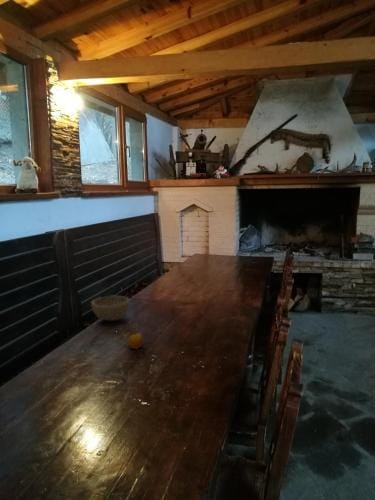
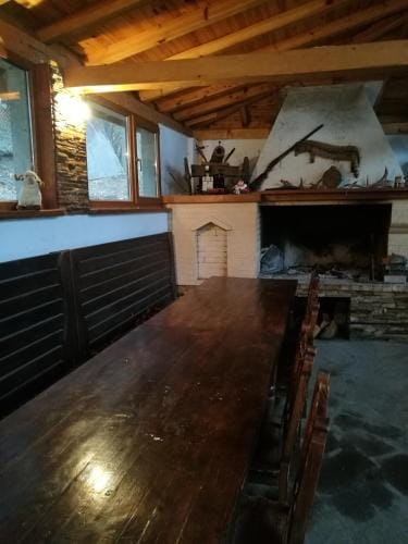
- fruit [118,327,144,350]
- bowl [90,295,131,322]
